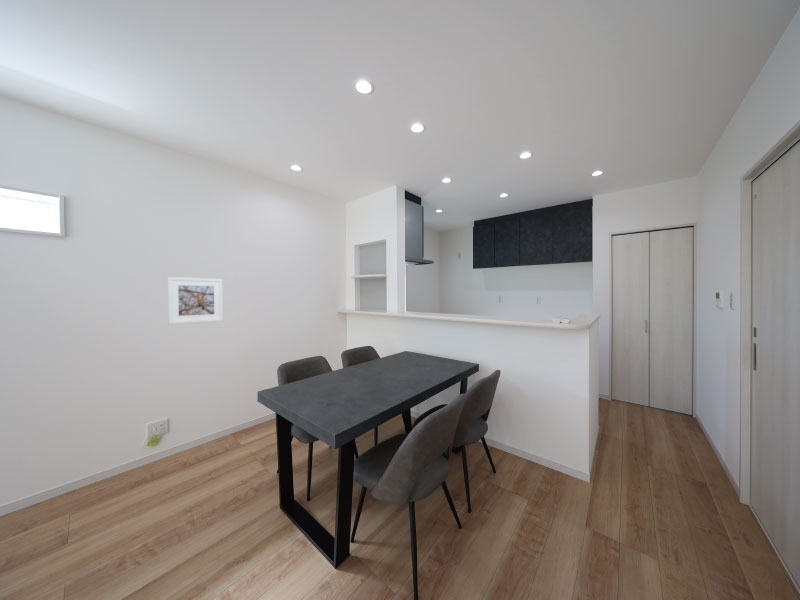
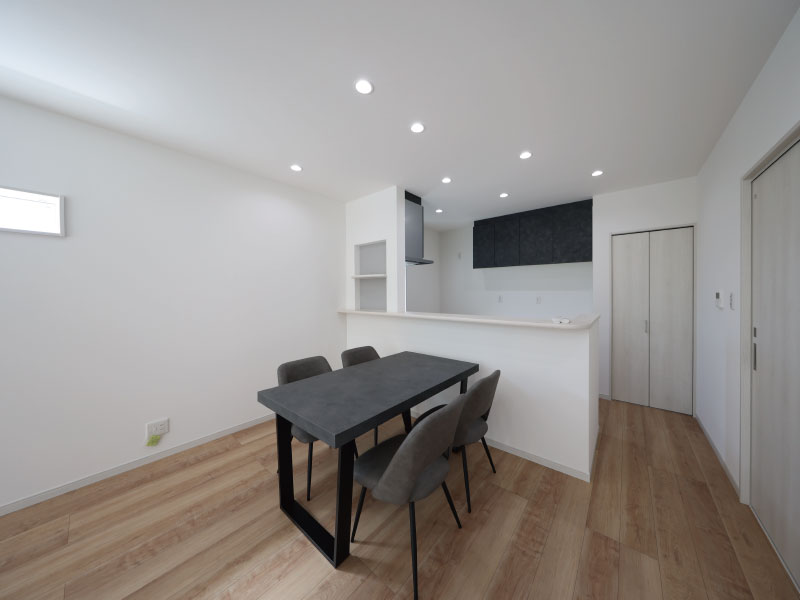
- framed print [167,276,224,325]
